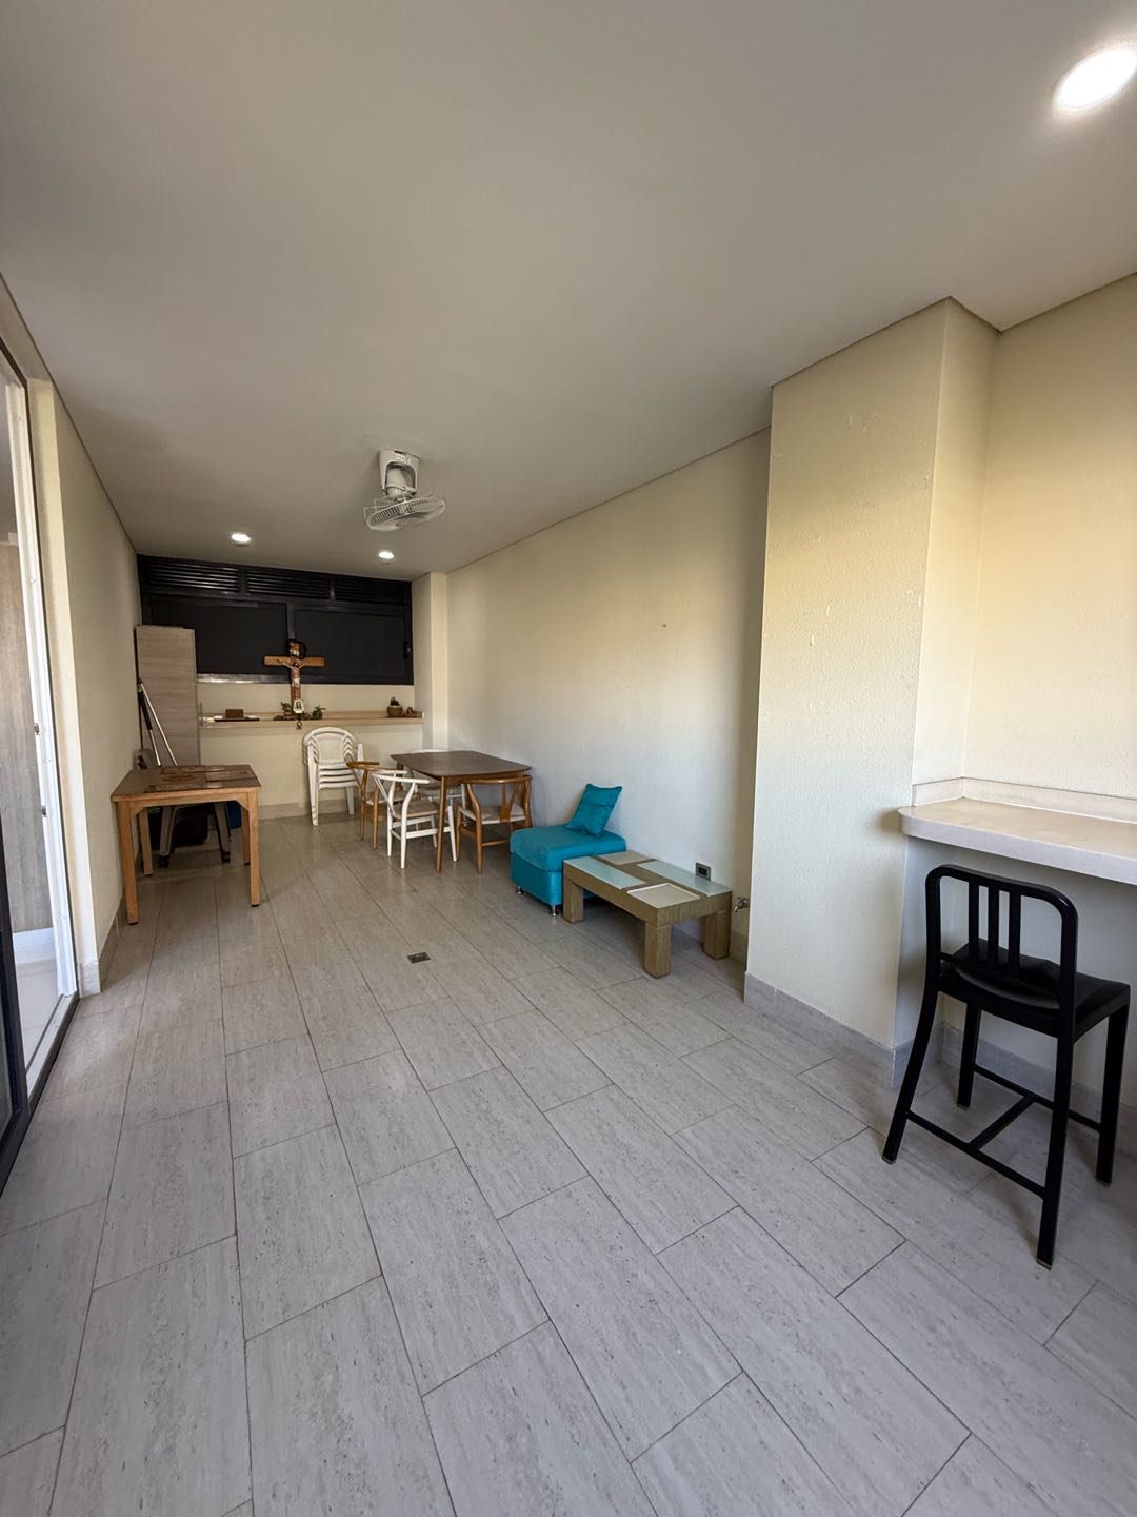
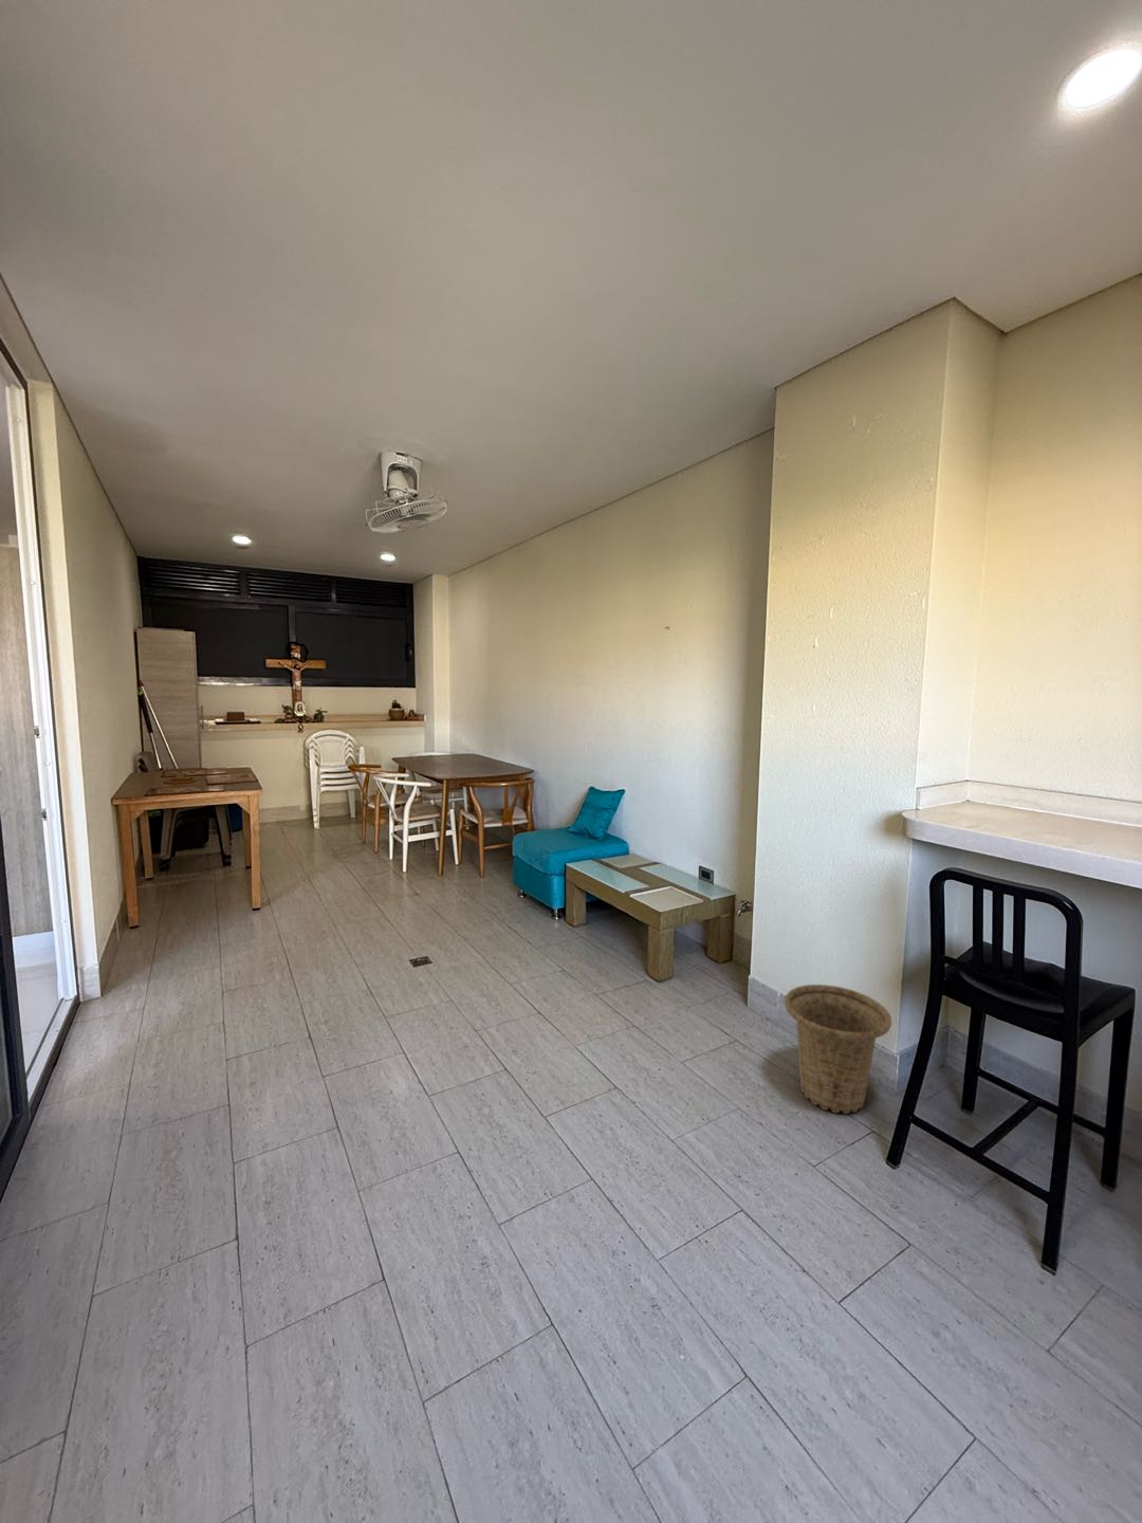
+ basket [783,983,892,1115]
